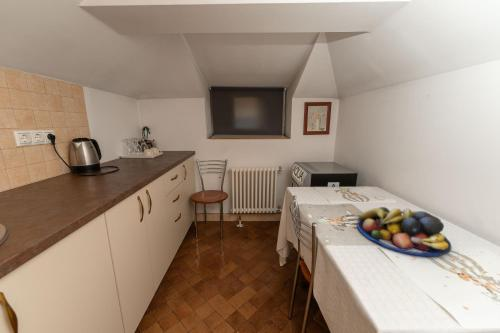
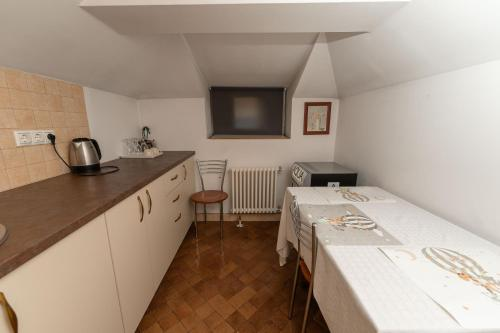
- fruit bowl [356,206,452,257]
